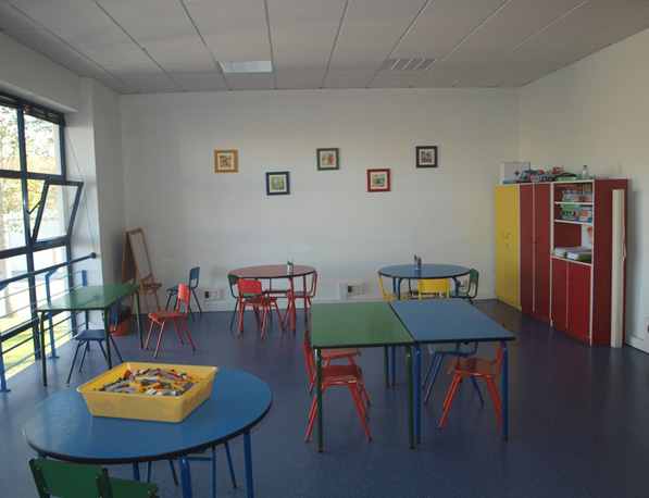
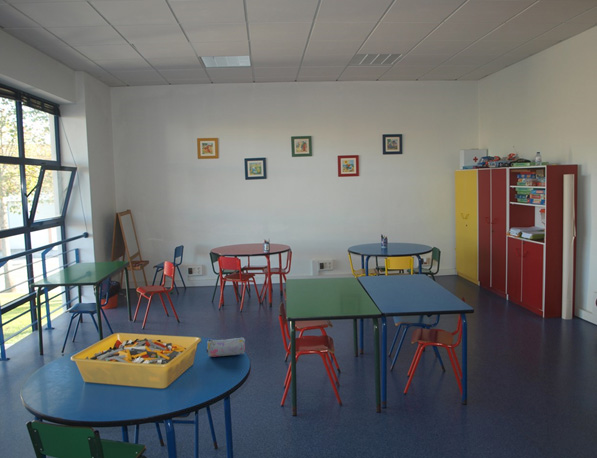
+ pencil case [205,336,246,358]
